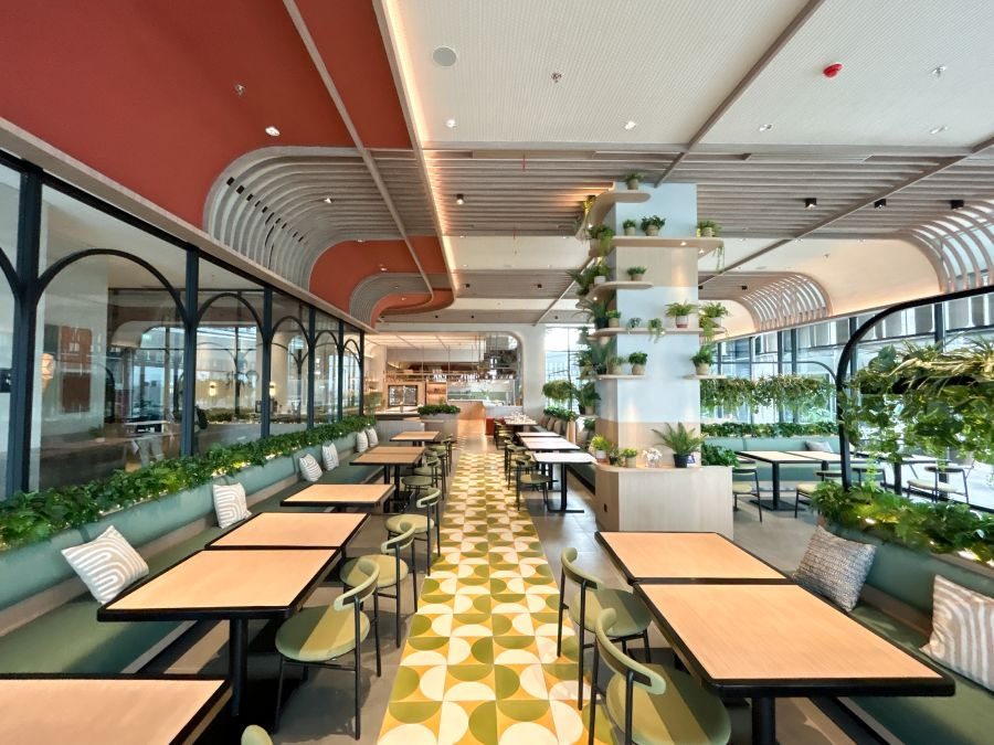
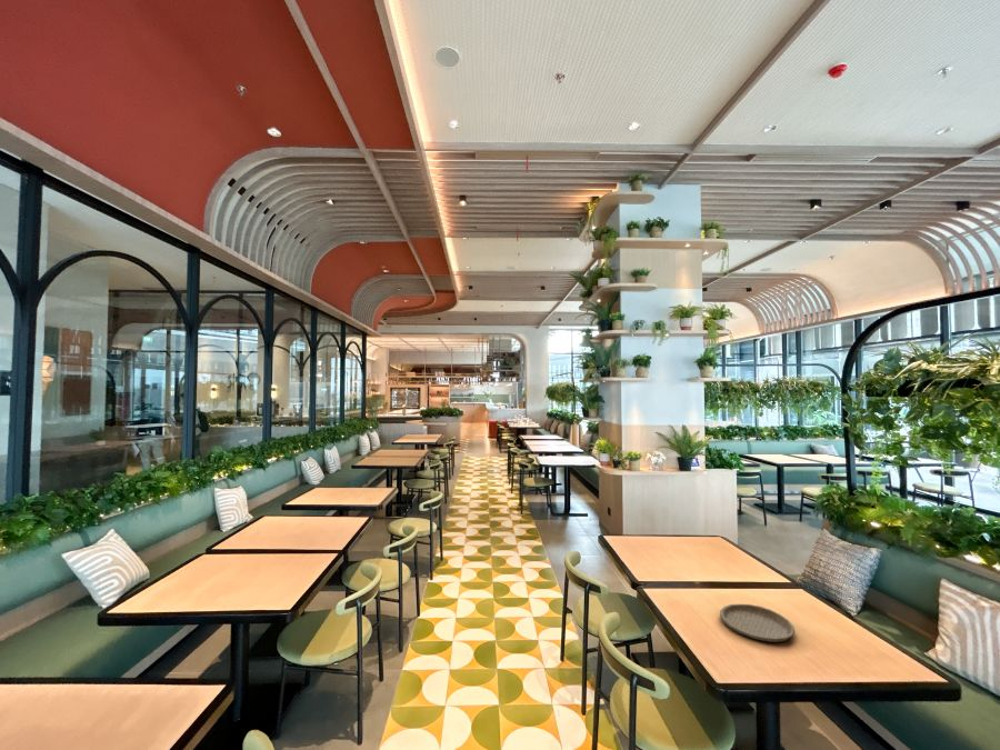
+ plate [719,603,797,643]
